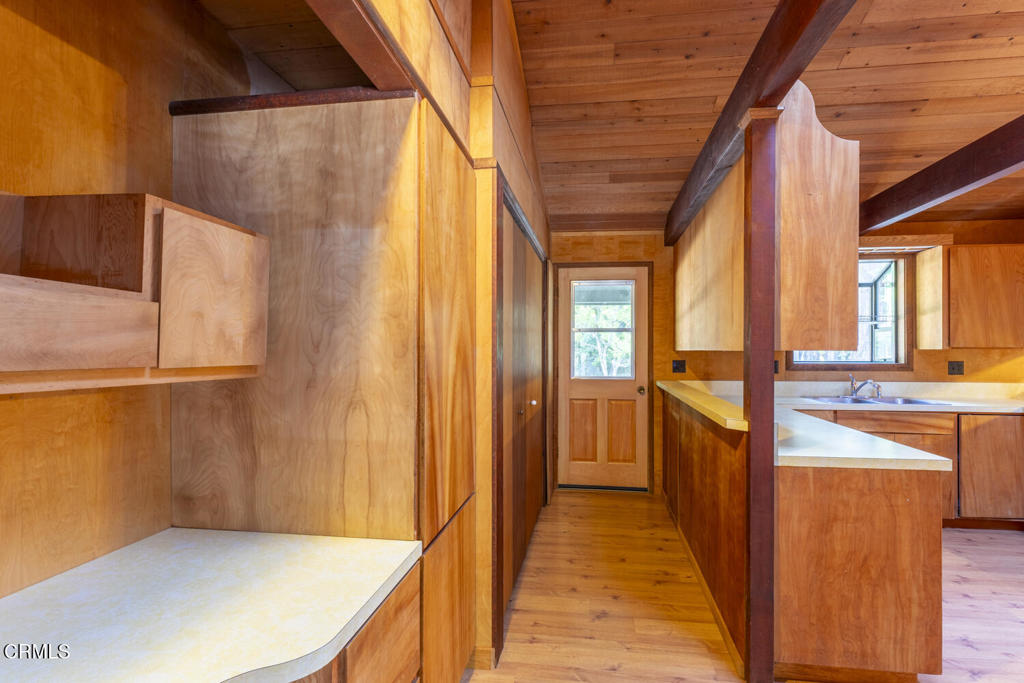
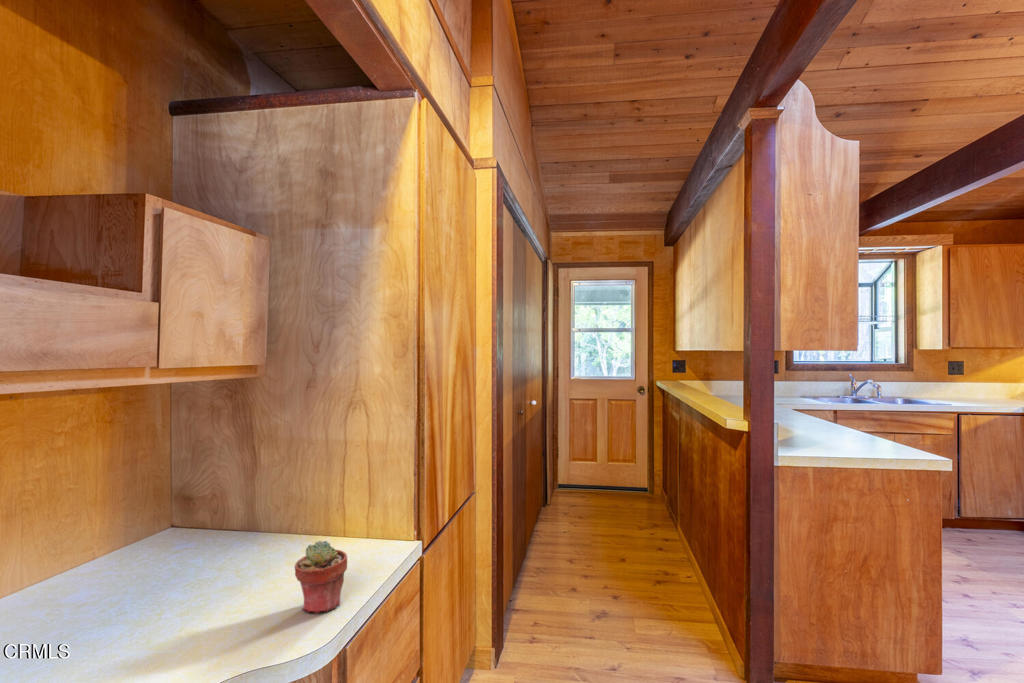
+ potted succulent [294,540,348,614]
